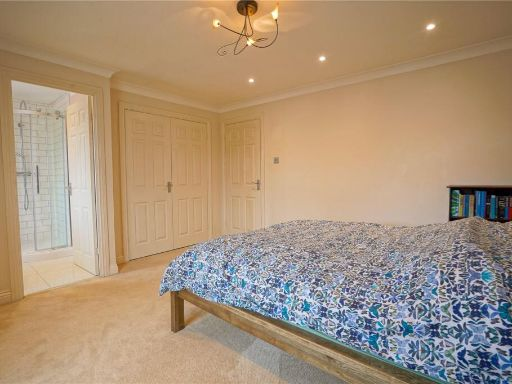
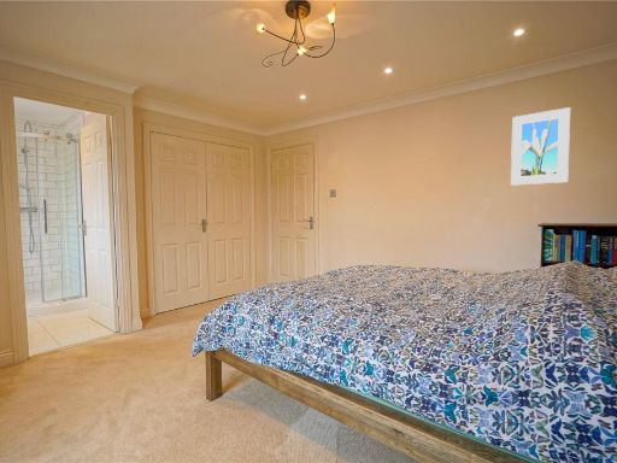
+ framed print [510,106,571,187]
